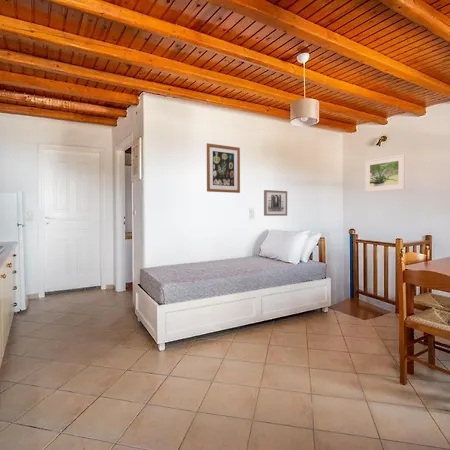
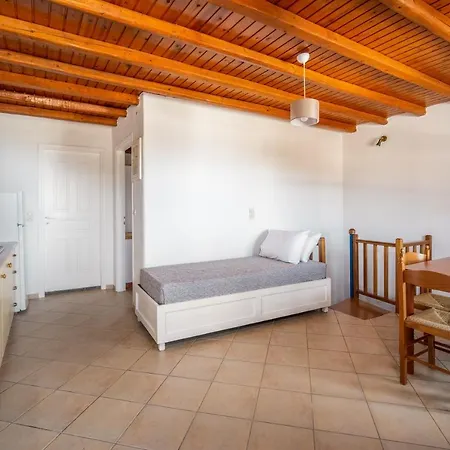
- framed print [364,153,406,193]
- wall art [206,142,241,194]
- wall art [263,189,288,217]
